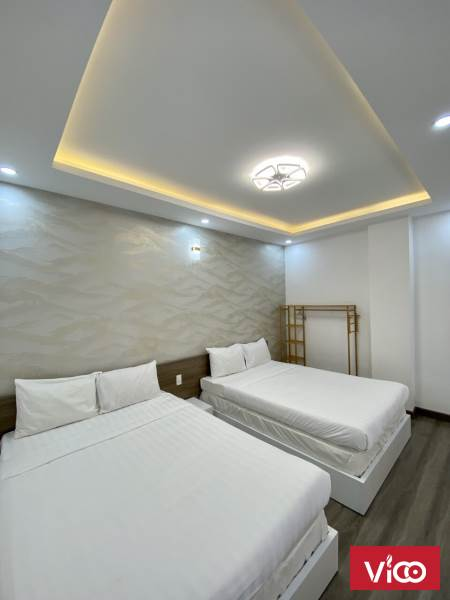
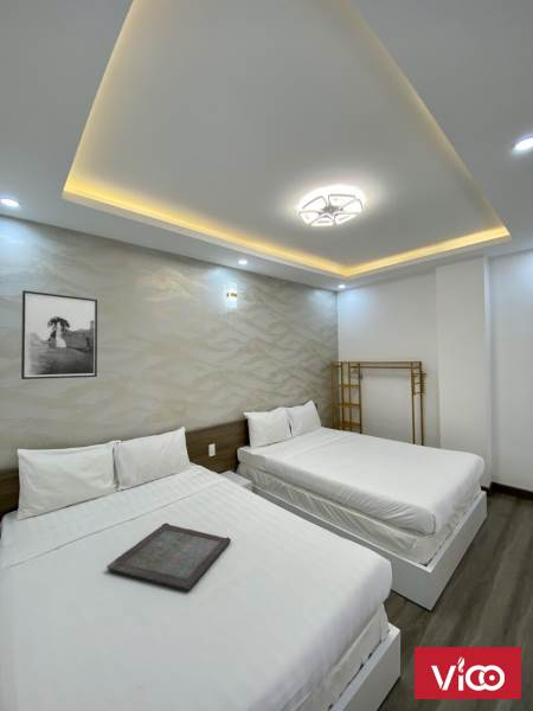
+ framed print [20,289,98,380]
+ serving tray [105,521,232,591]
